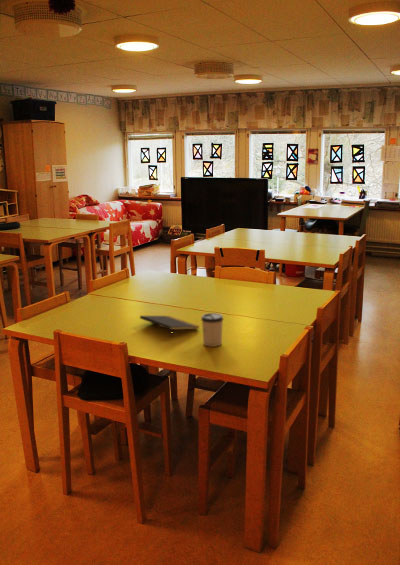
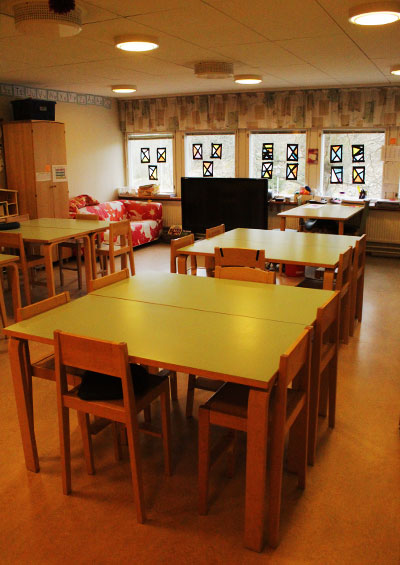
- cup [200,312,224,348]
- notepad [139,315,201,337]
